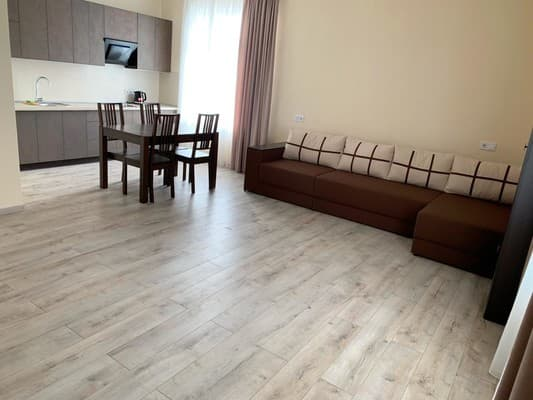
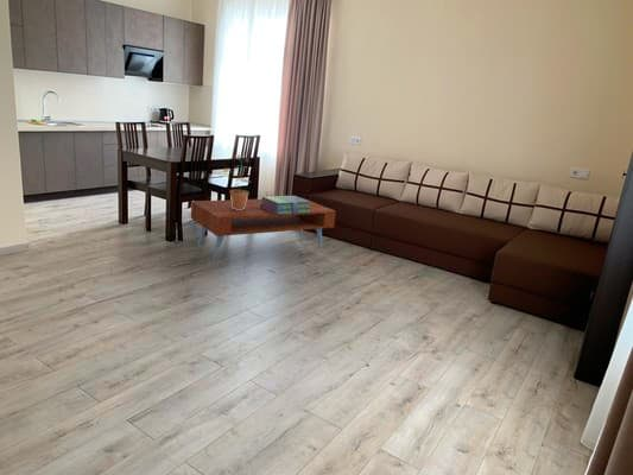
+ coffee table [190,197,337,267]
+ potted plant [222,152,252,210]
+ stack of books [260,195,311,215]
